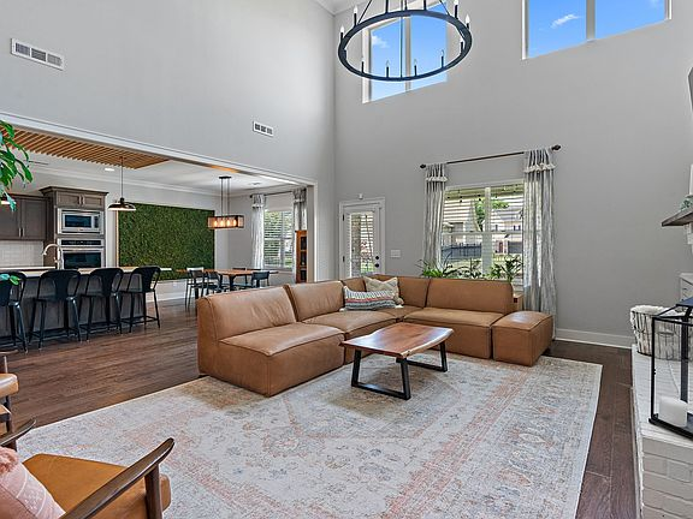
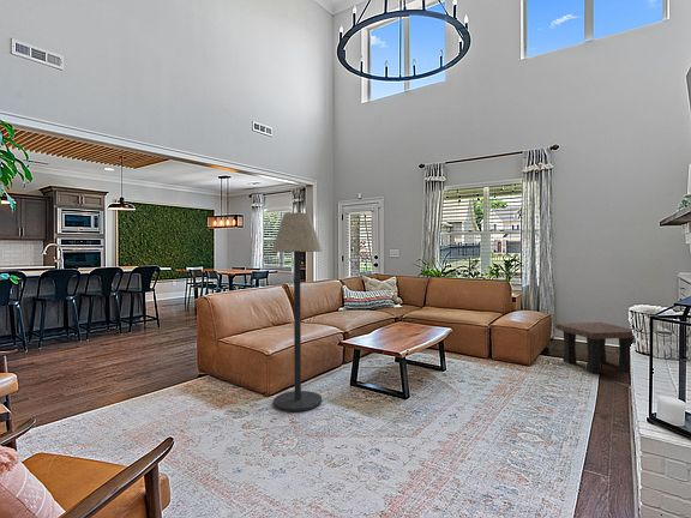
+ floor lamp [271,212,323,412]
+ side table [554,321,635,375]
